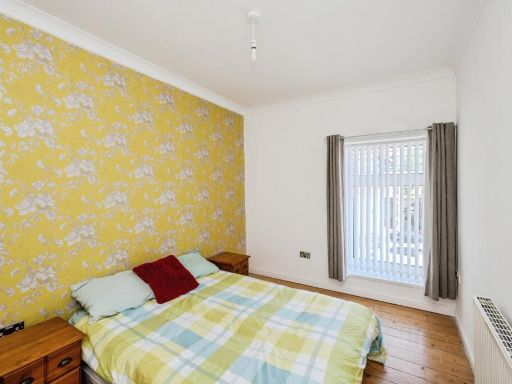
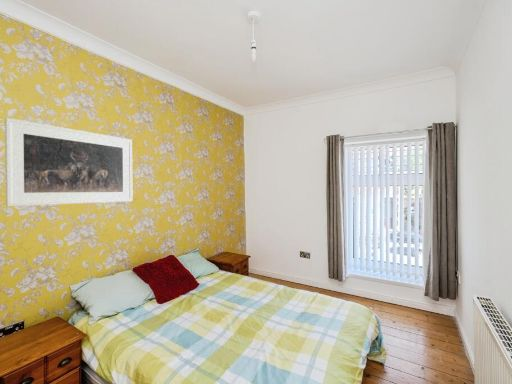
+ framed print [4,117,134,207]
